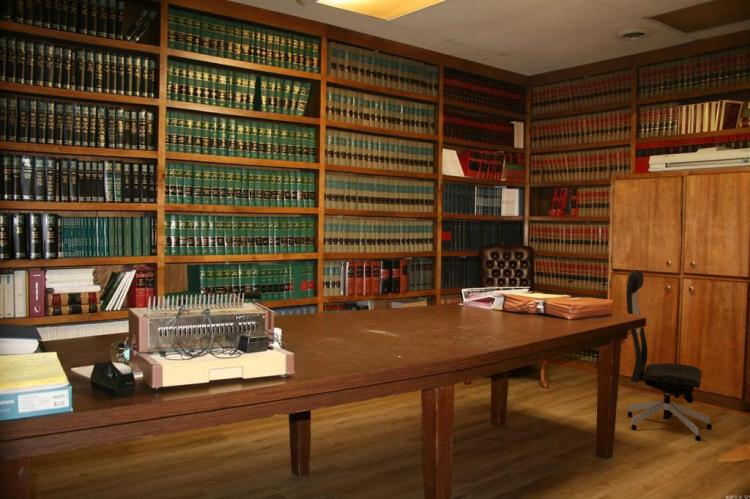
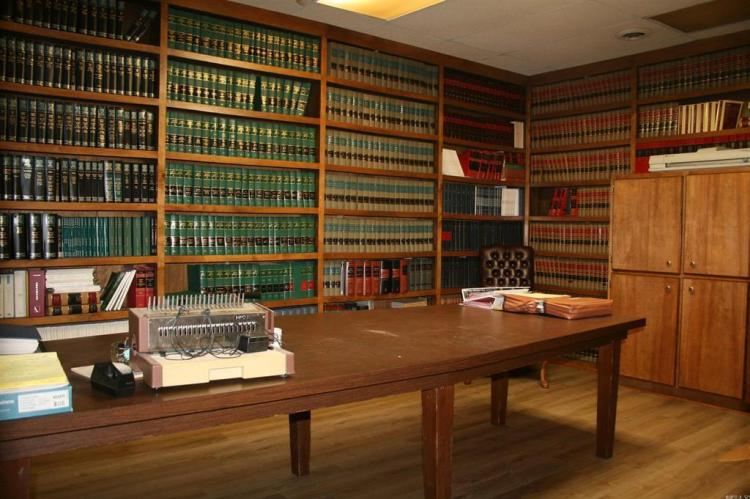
- office chair [625,269,713,442]
